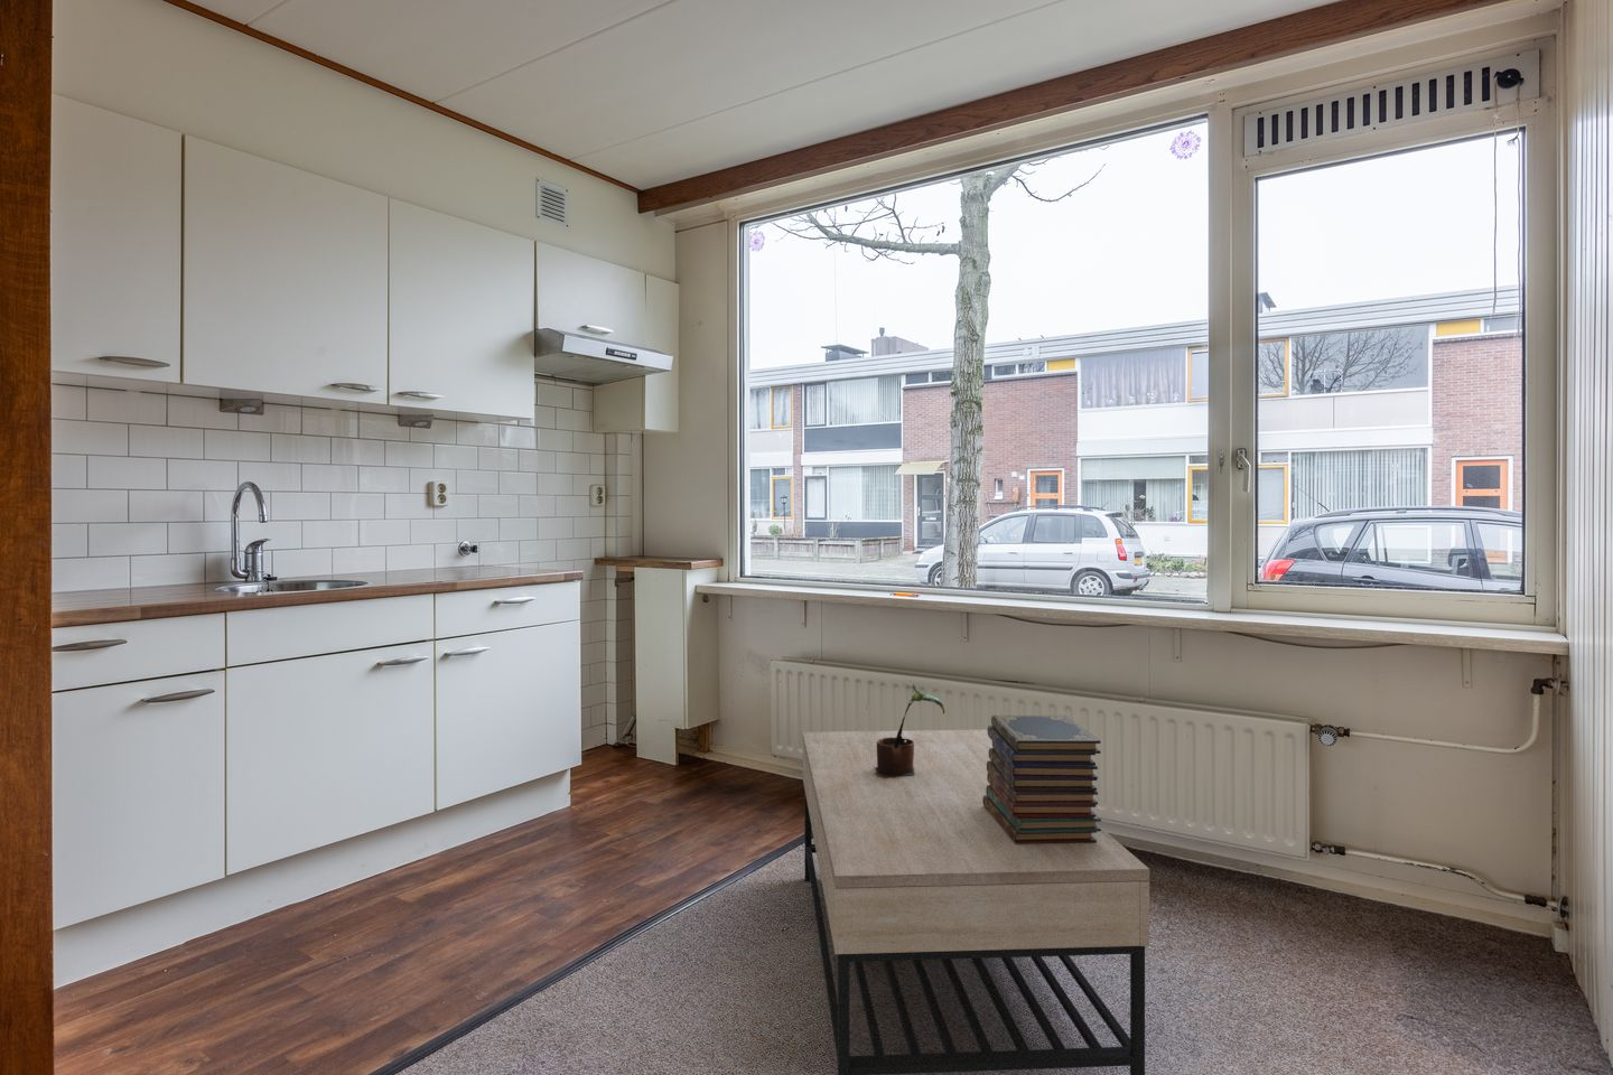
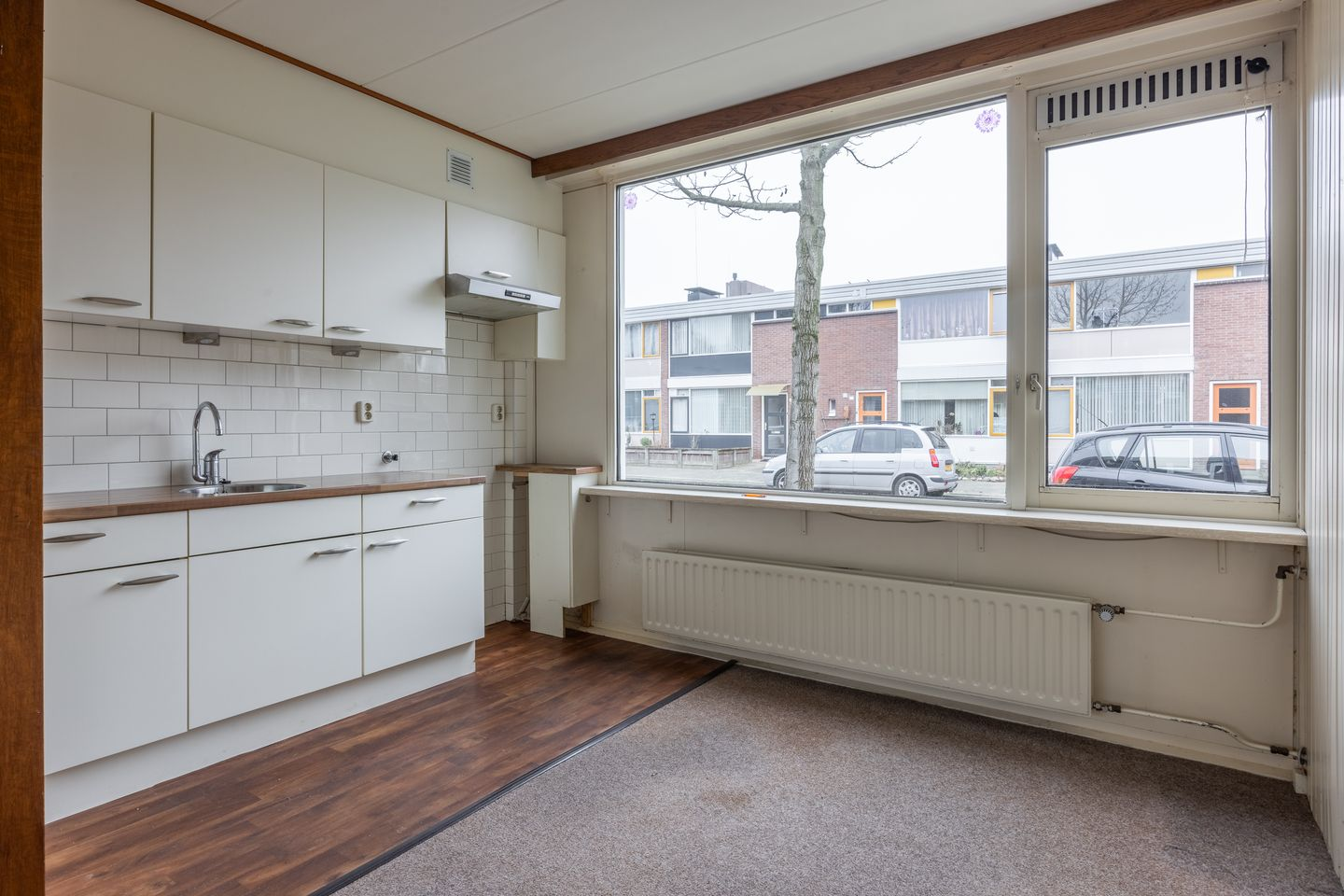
- book stack [983,714,1102,845]
- potted plant [875,681,946,779]
- coffee table [802,729,1151,1075]
